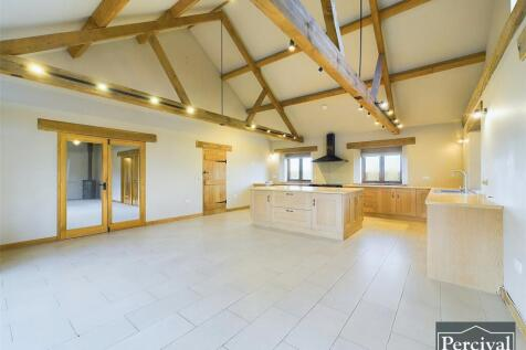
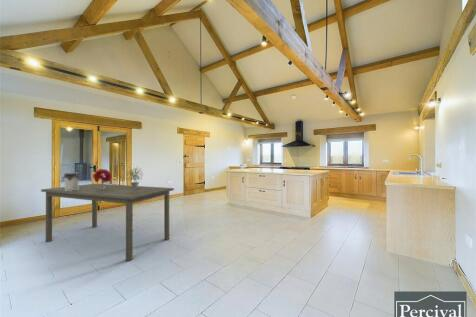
+ dining table [40,183,175,262]
+ potted plant [125,165,145,188]
+ vessel [61,172,82,191]
+ bouquet [91,168,113,189]
